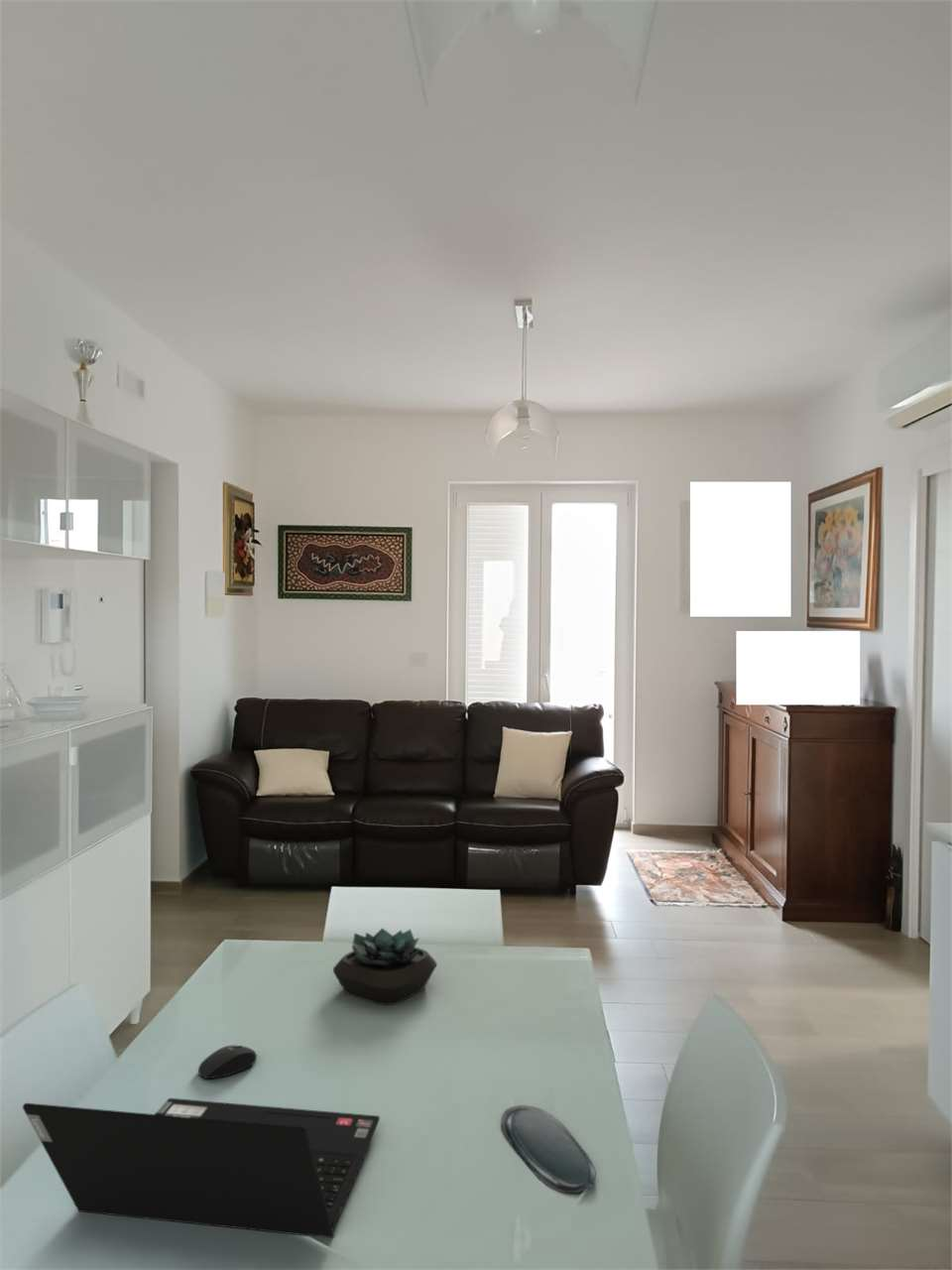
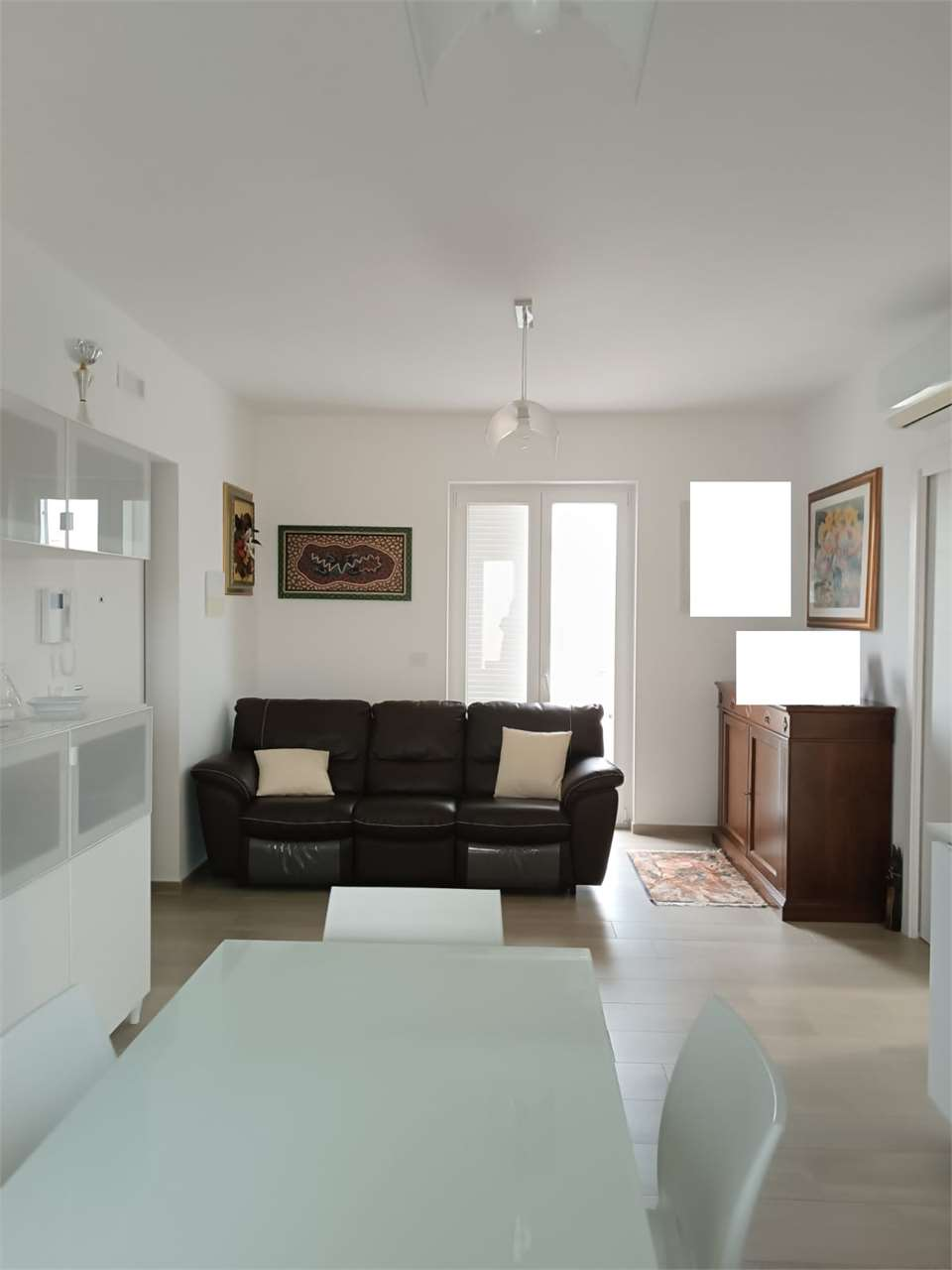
- mouse [197,1044,258,1080]
- oval tray [500,1104,597,1194]
- laptop computer [22,1097,381,1239]
- succulent plant [332,927,438,1006]
